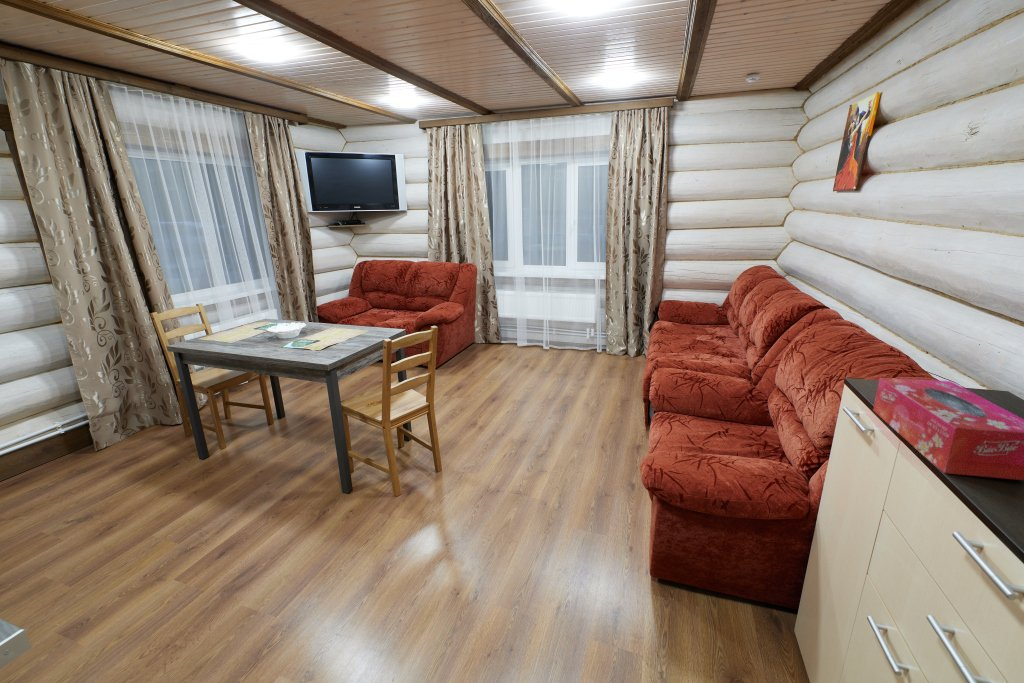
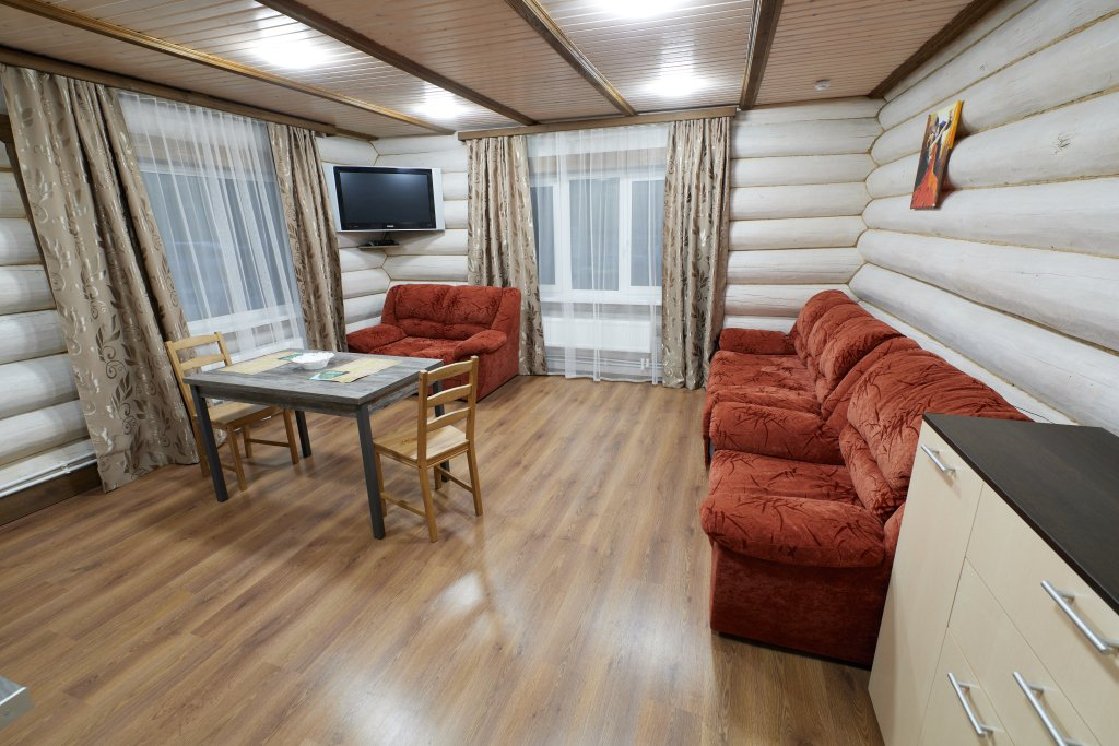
- tissue box [872,377,1024,481]
